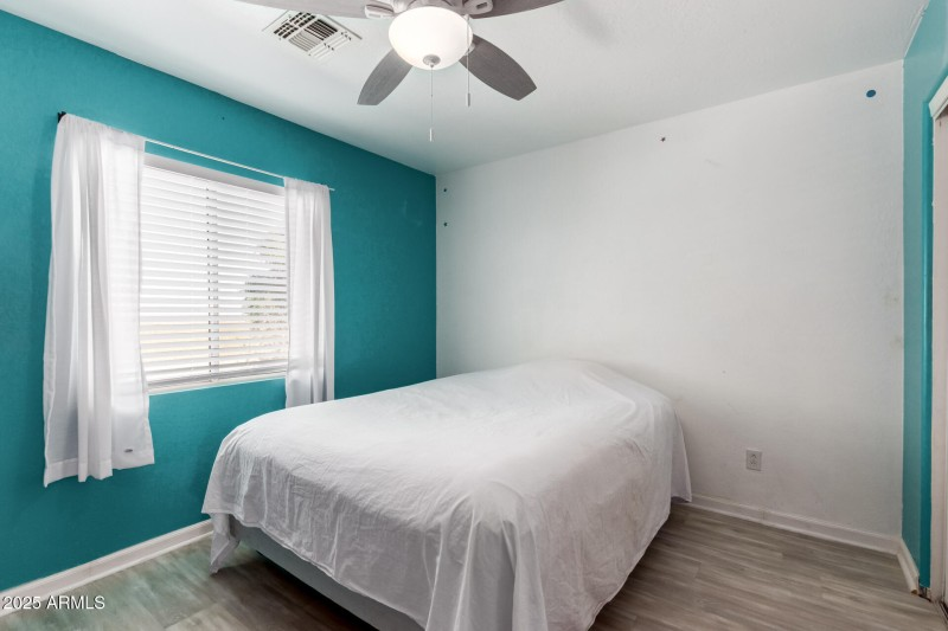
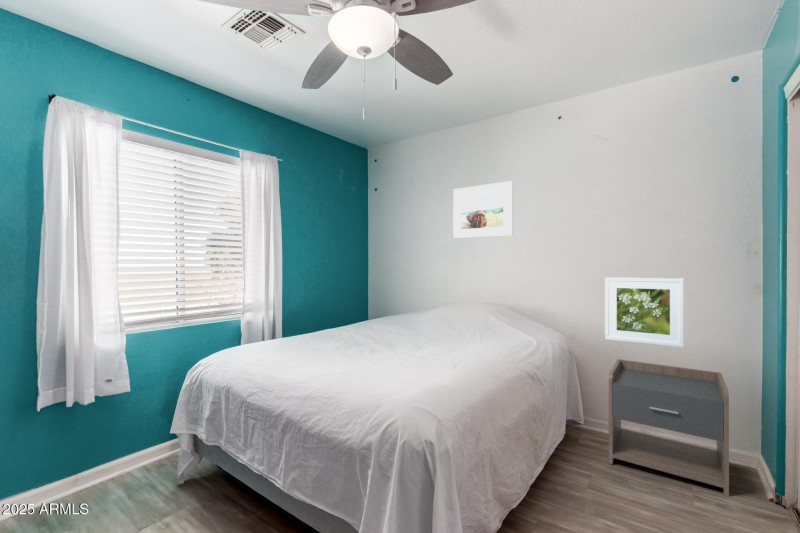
+ nightstand [608,358,730,497]
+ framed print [604,276,685,348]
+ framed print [452,180,514,239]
